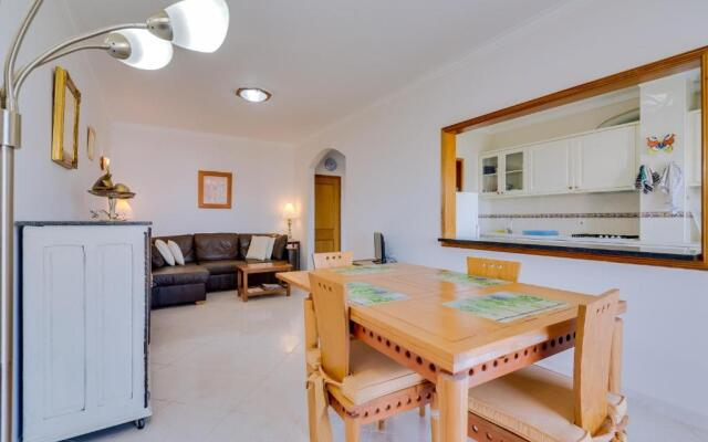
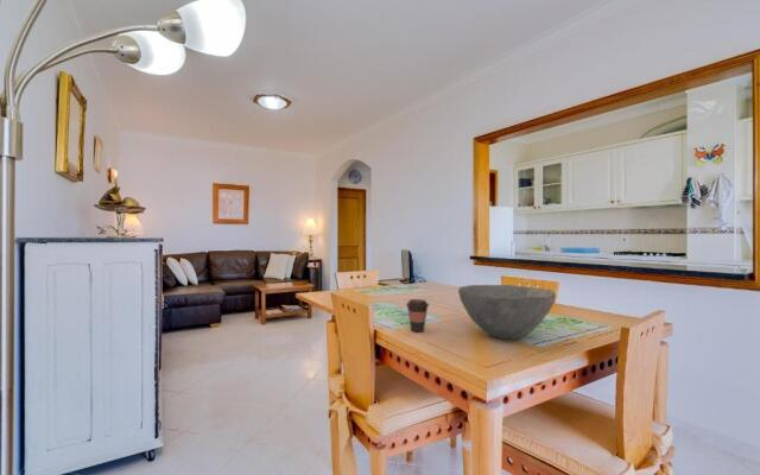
+ bowl [457,284,557,340]
+ coffee cup [405,298,430,332]
